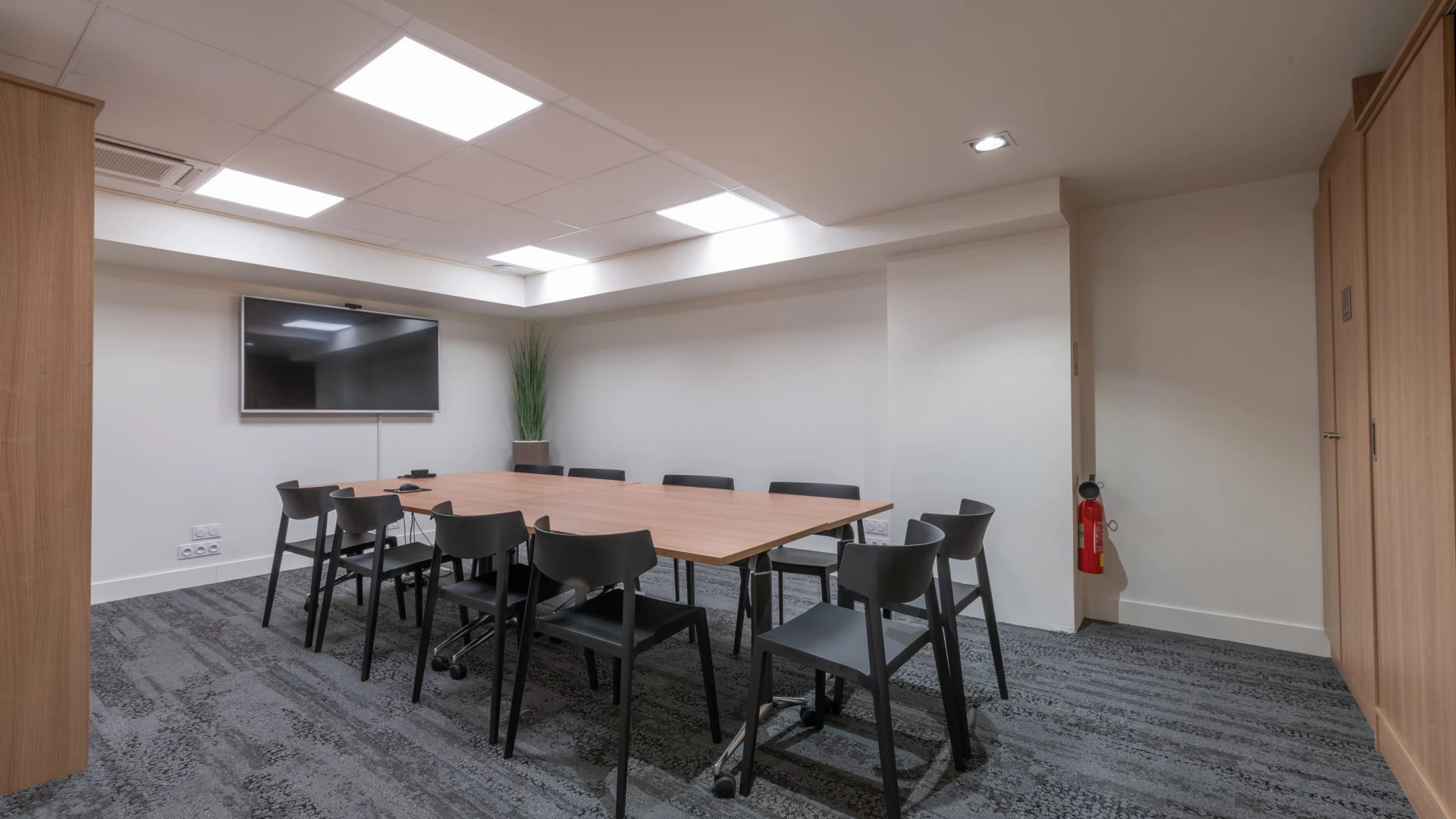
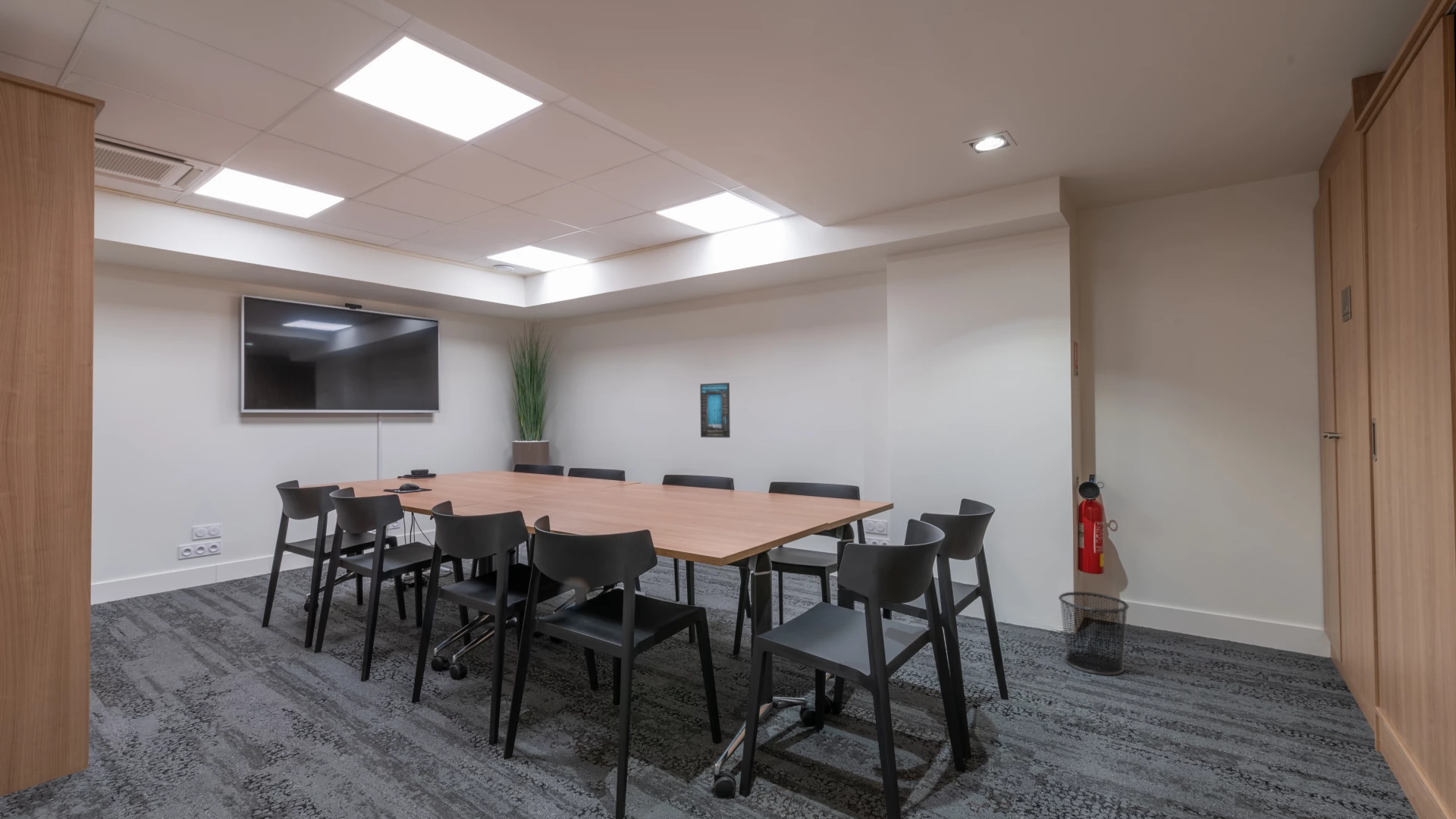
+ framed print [699,382,731,438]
+ trash can [1058,591,1130,676]
